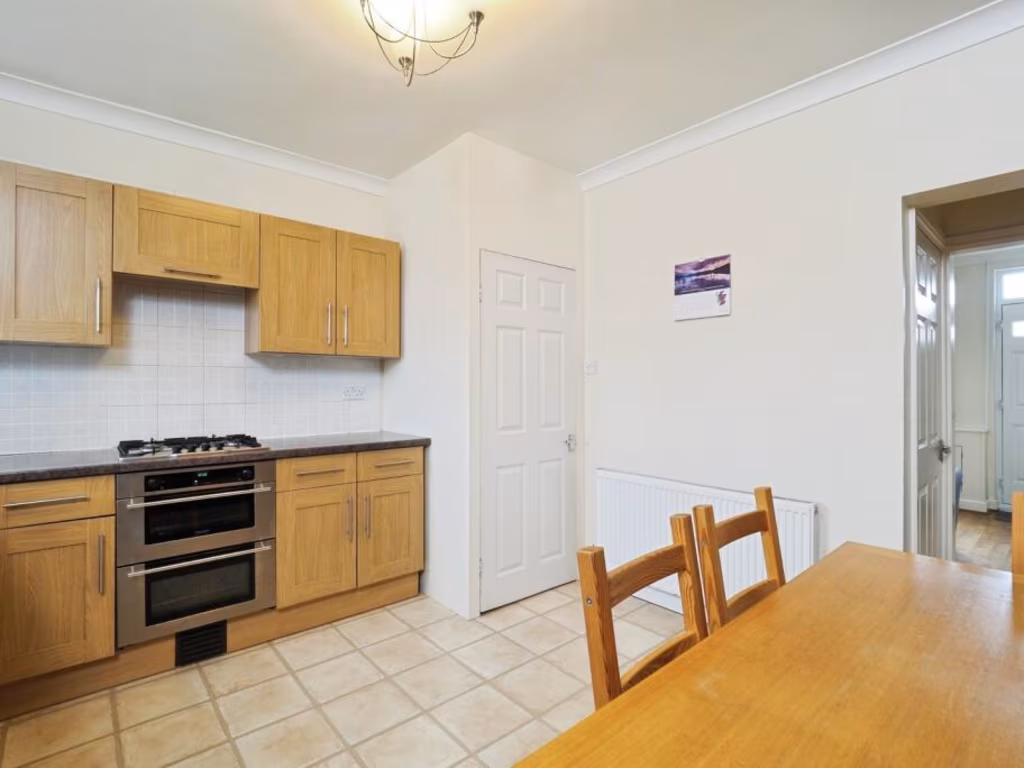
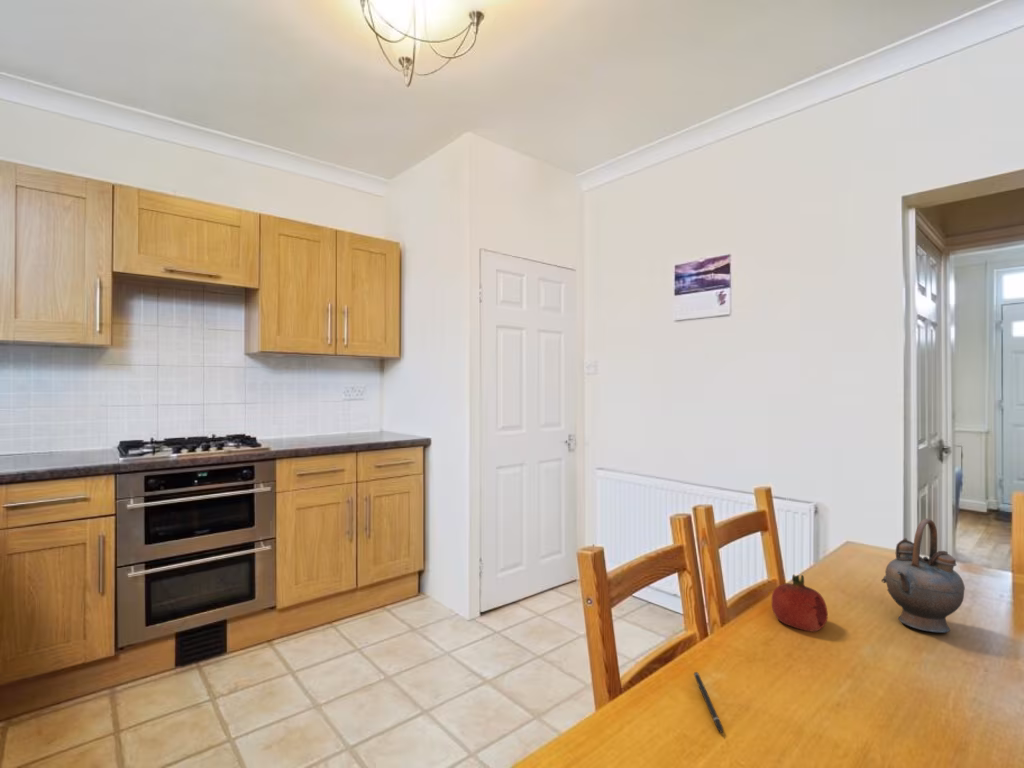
+ fruit [771,573,829,633]
+ pen [693,671,724,735]
+ teapot [881,518,966,634]
